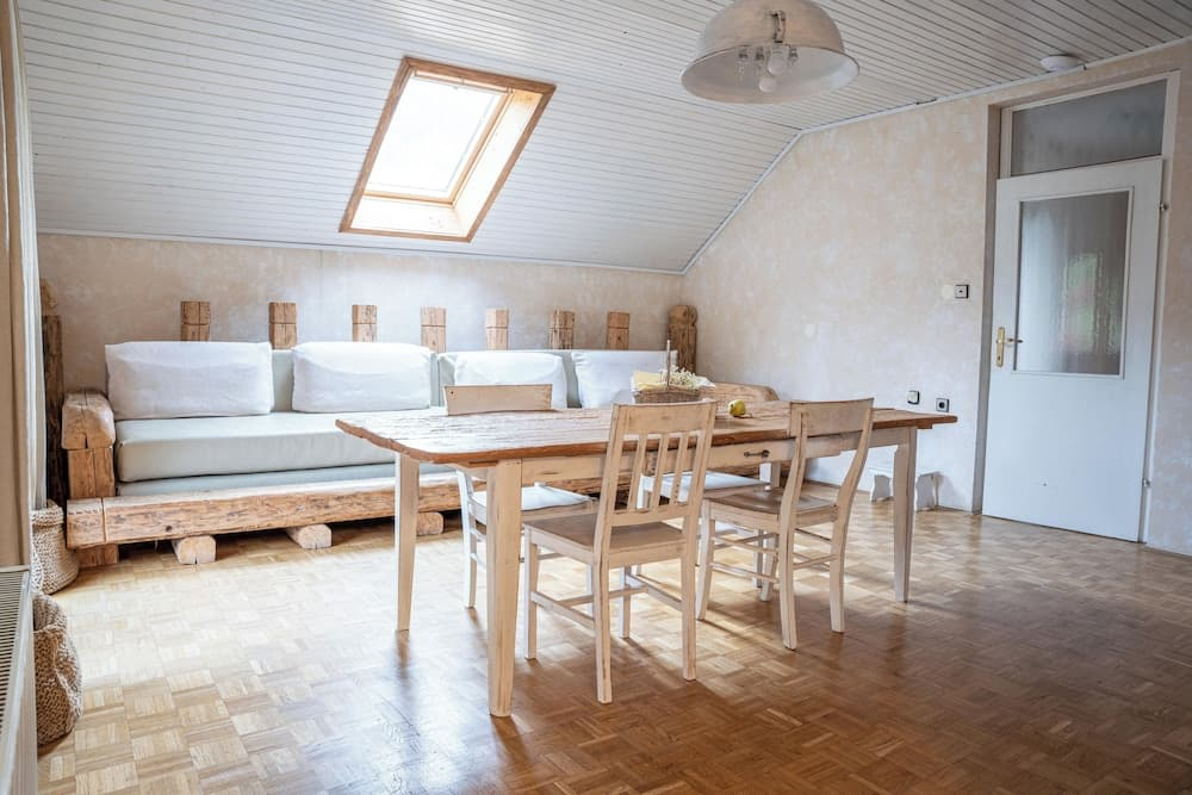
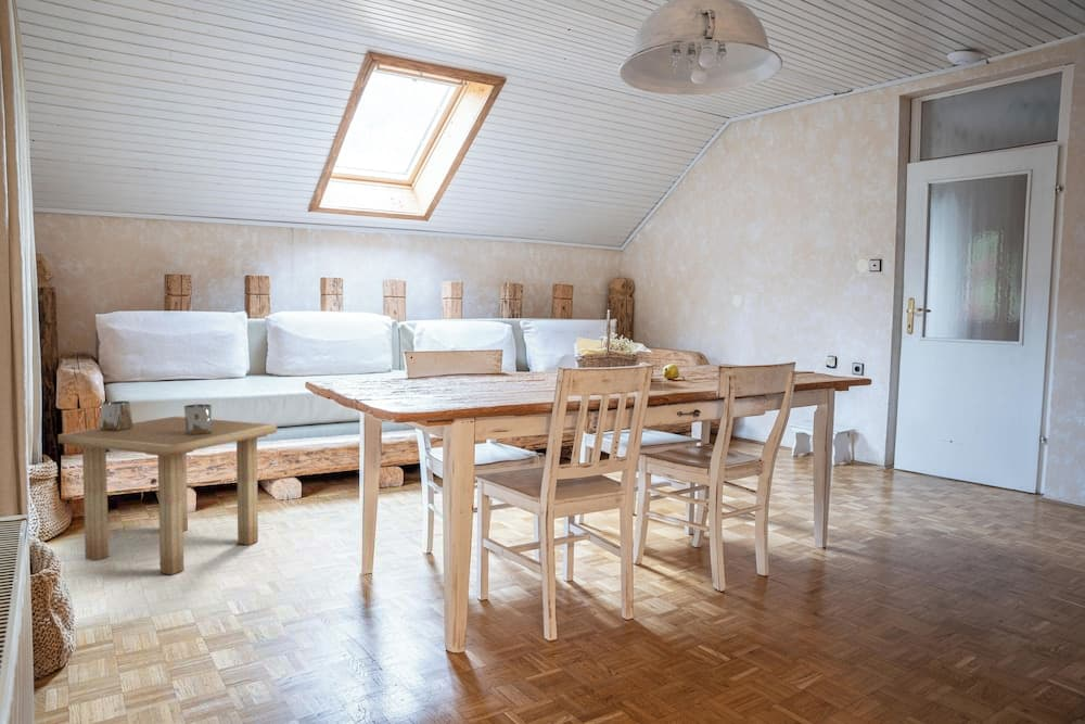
+ side table [58,399,278,575]
